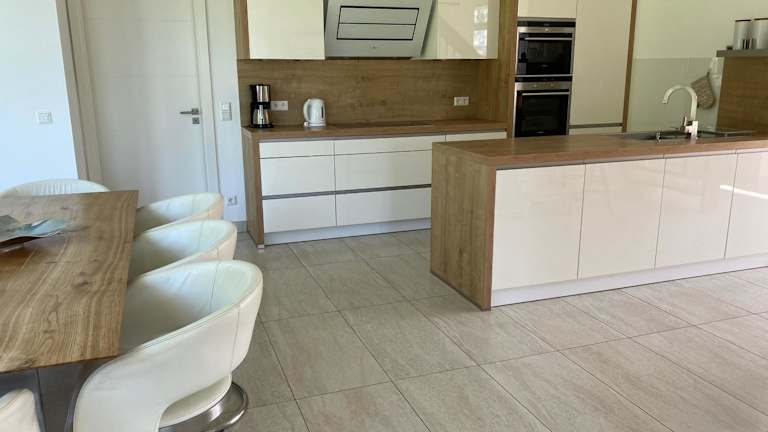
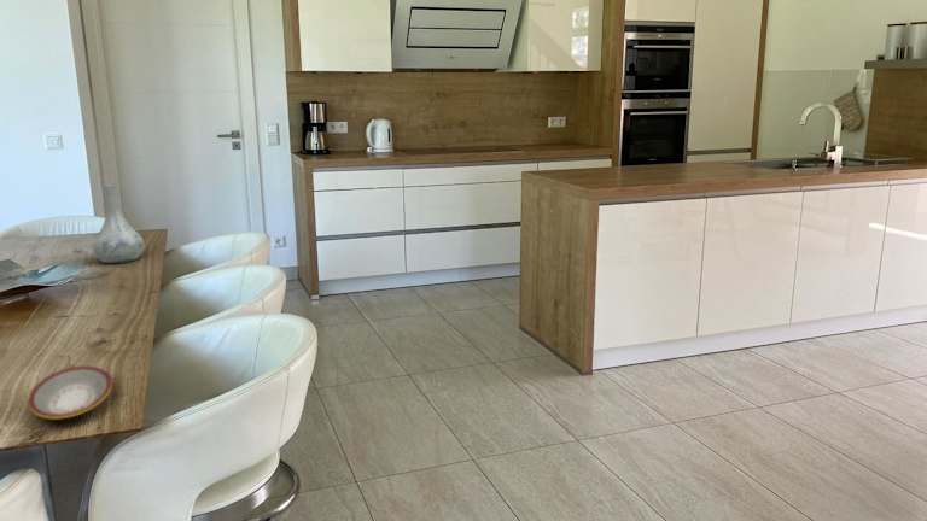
+ vase [91,182,146,264]
+ plate [28,365,113,420]
